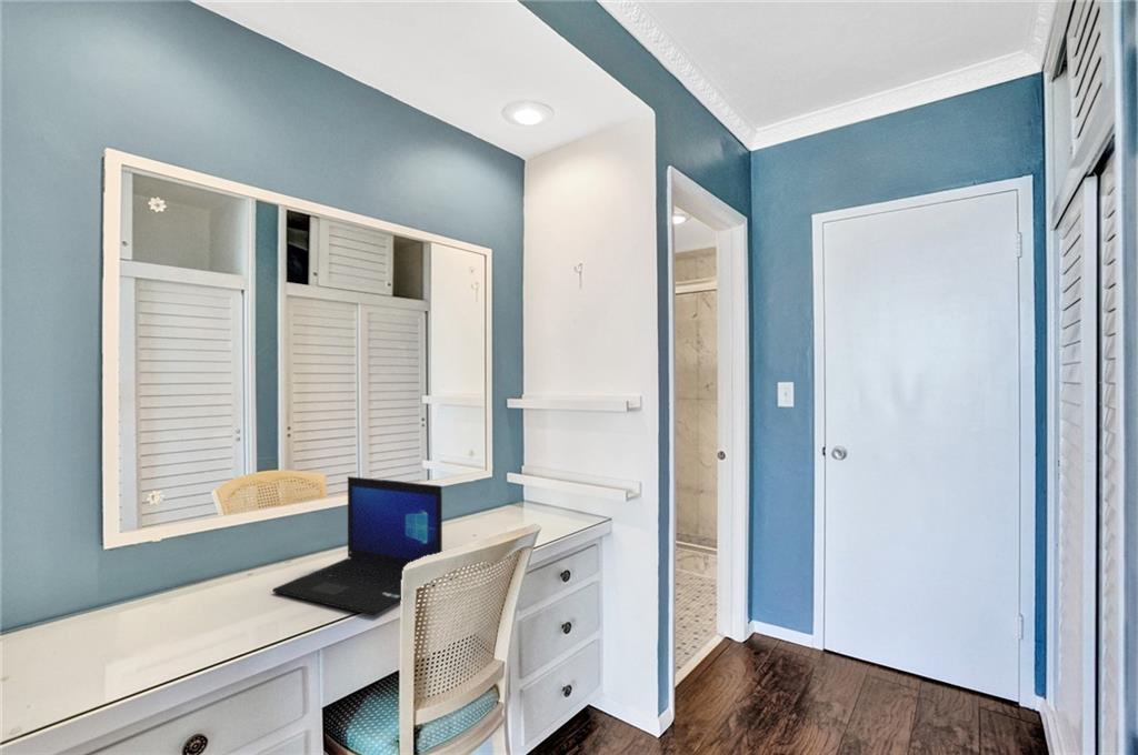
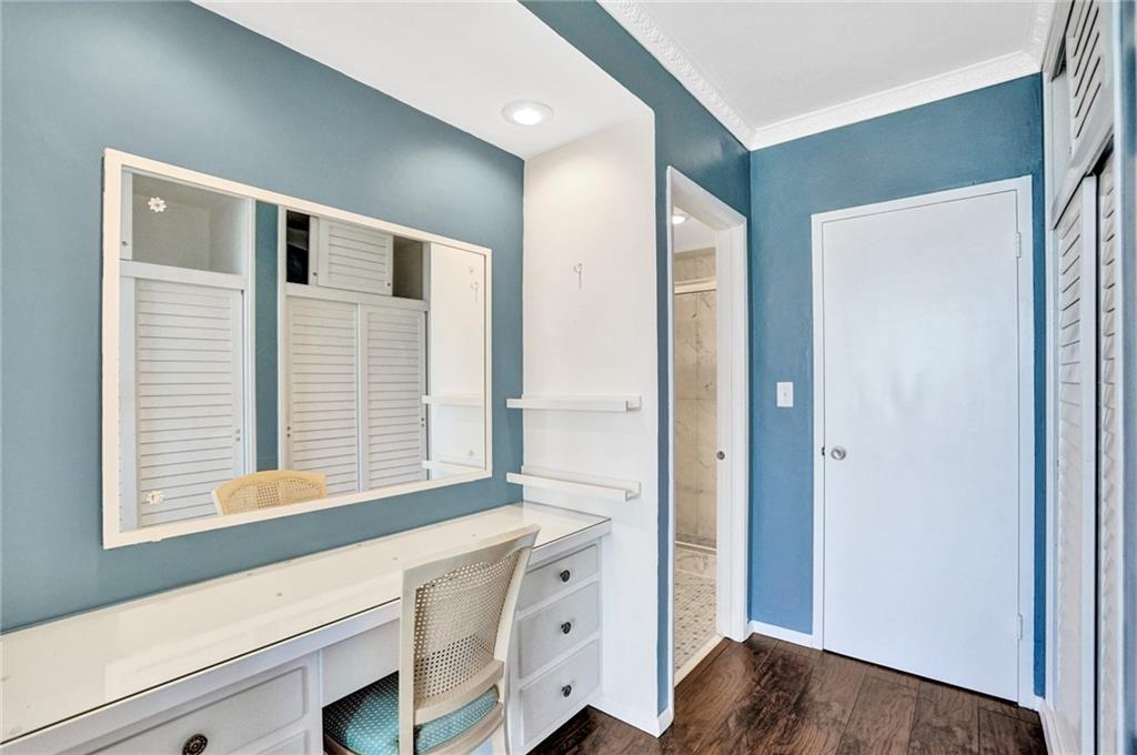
- laptop [271,475,443,616]
